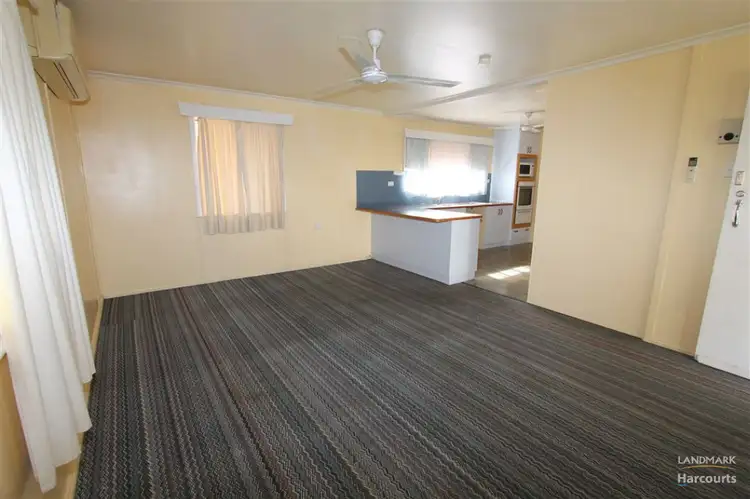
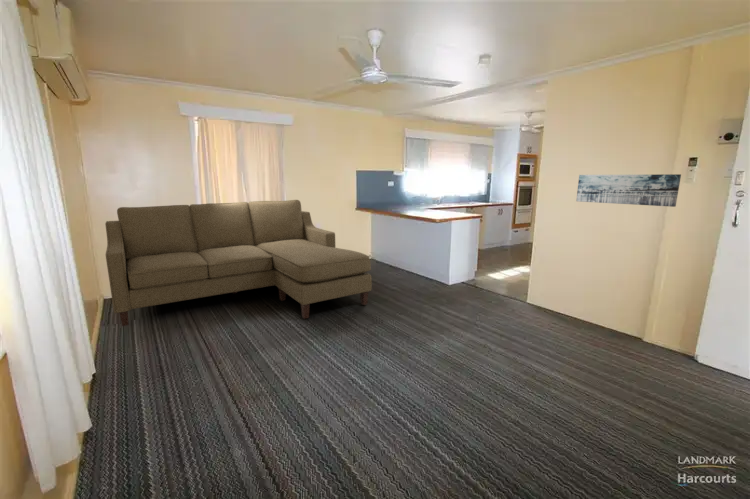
+ wall art [575,173,682,208]
+ sofa [104,199,373,327]
